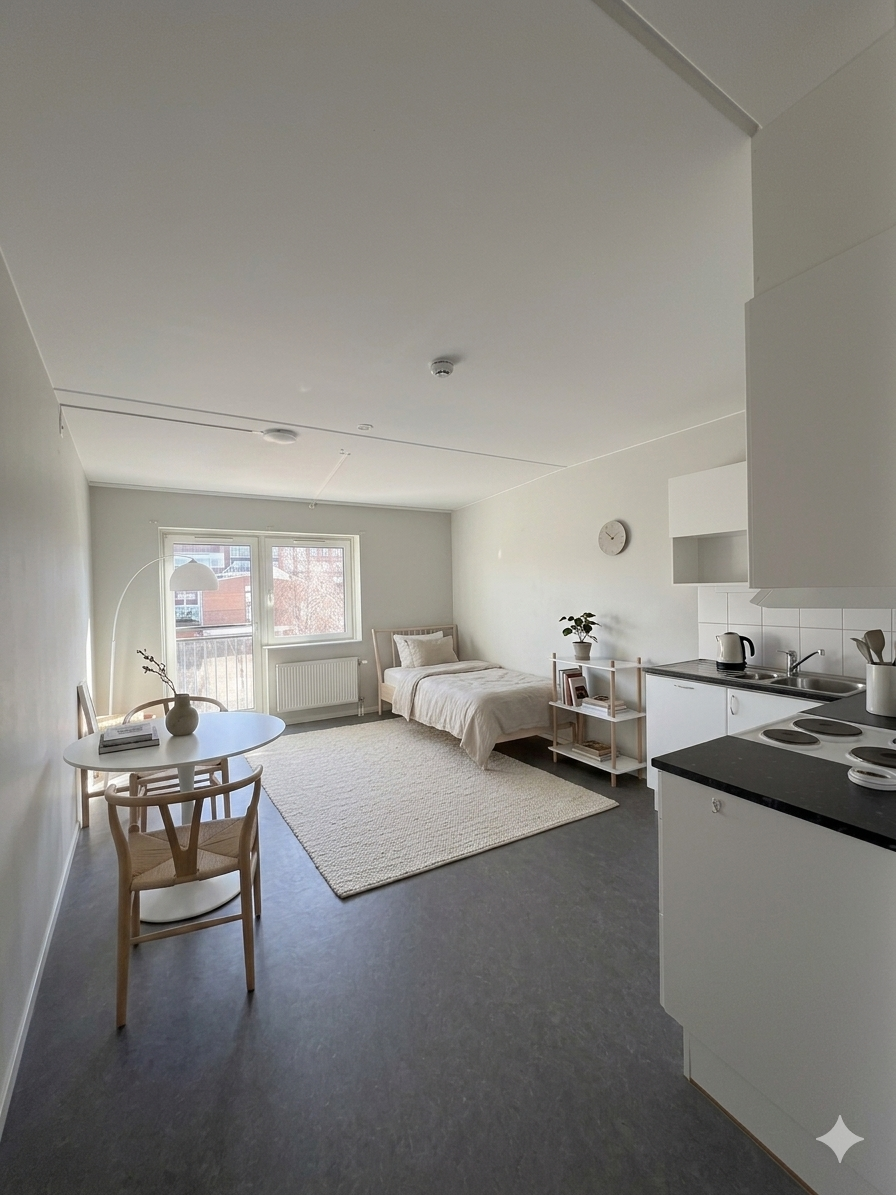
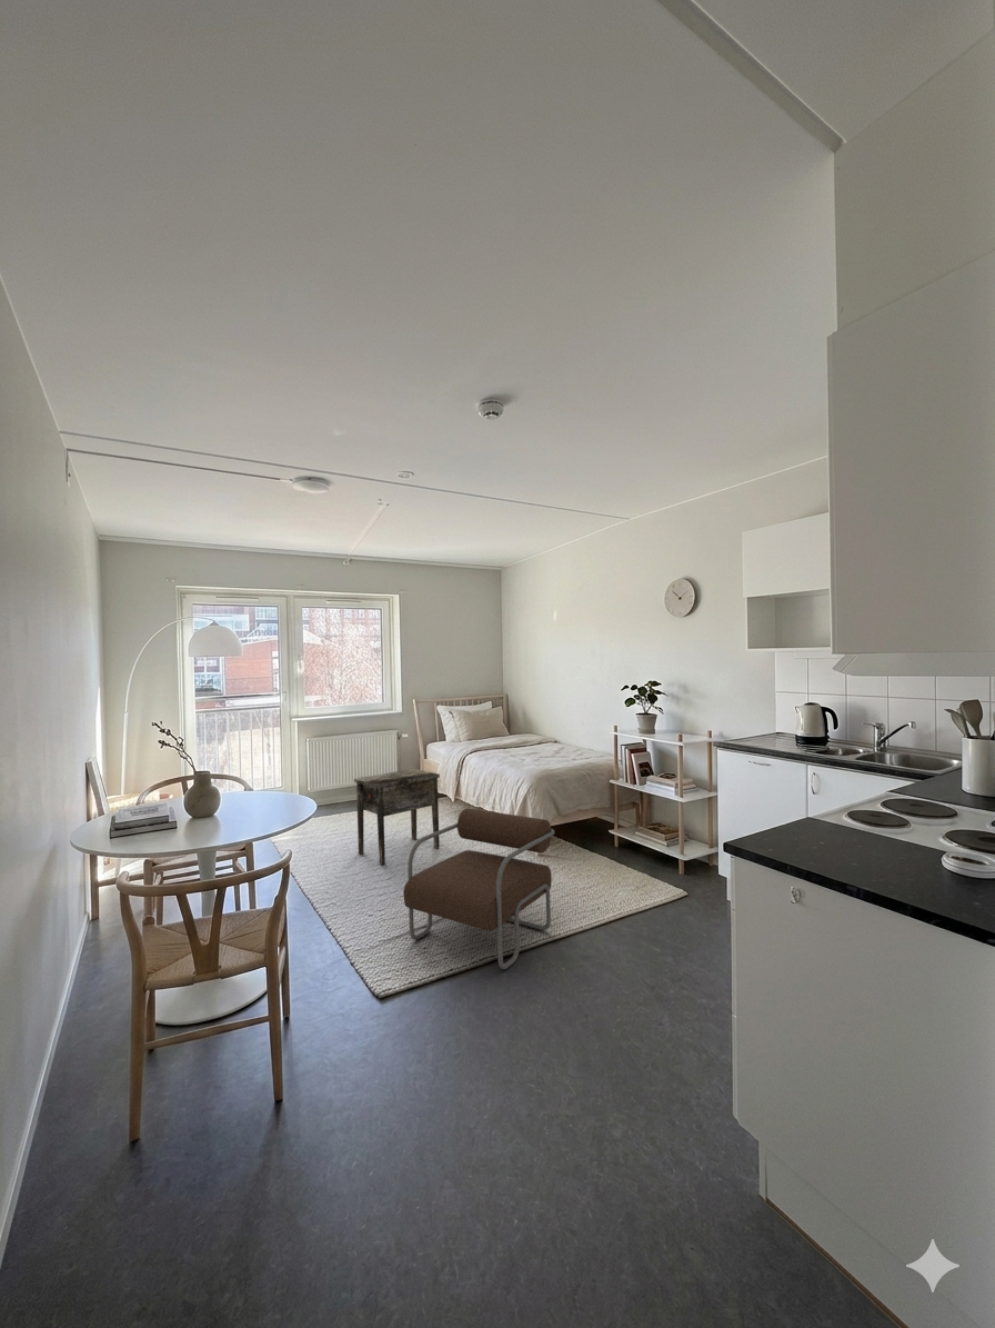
+ armchair [403,807,555,970]
+ side table [353,768,441,866]
